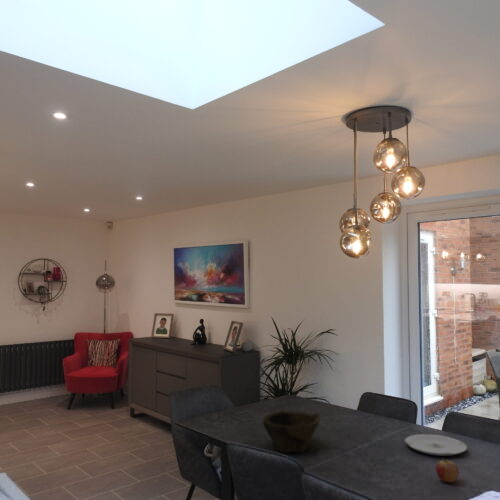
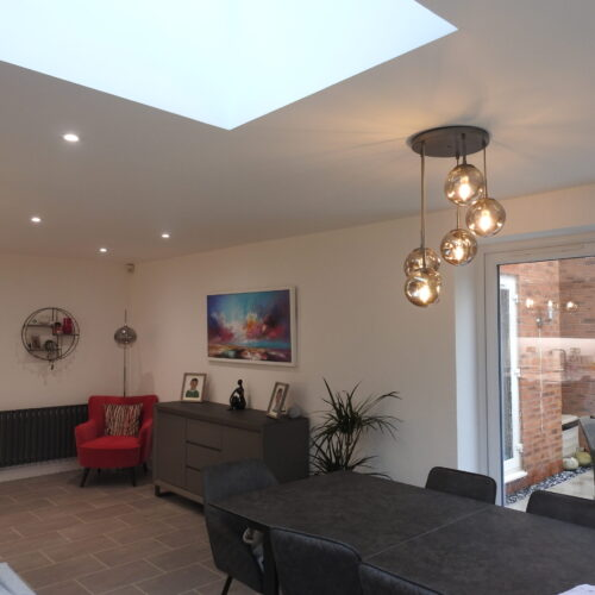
- bowl [262,409,321,454]
- plate [404,433,468,457]
- fruit [435,457,460,483]
